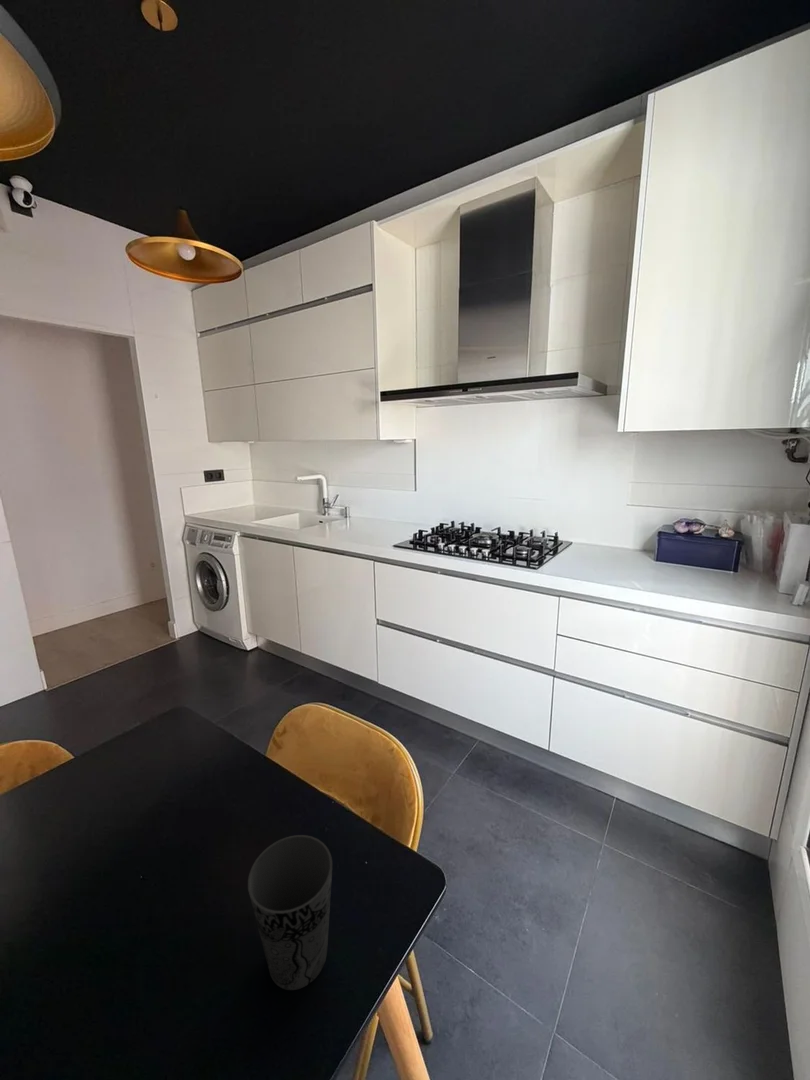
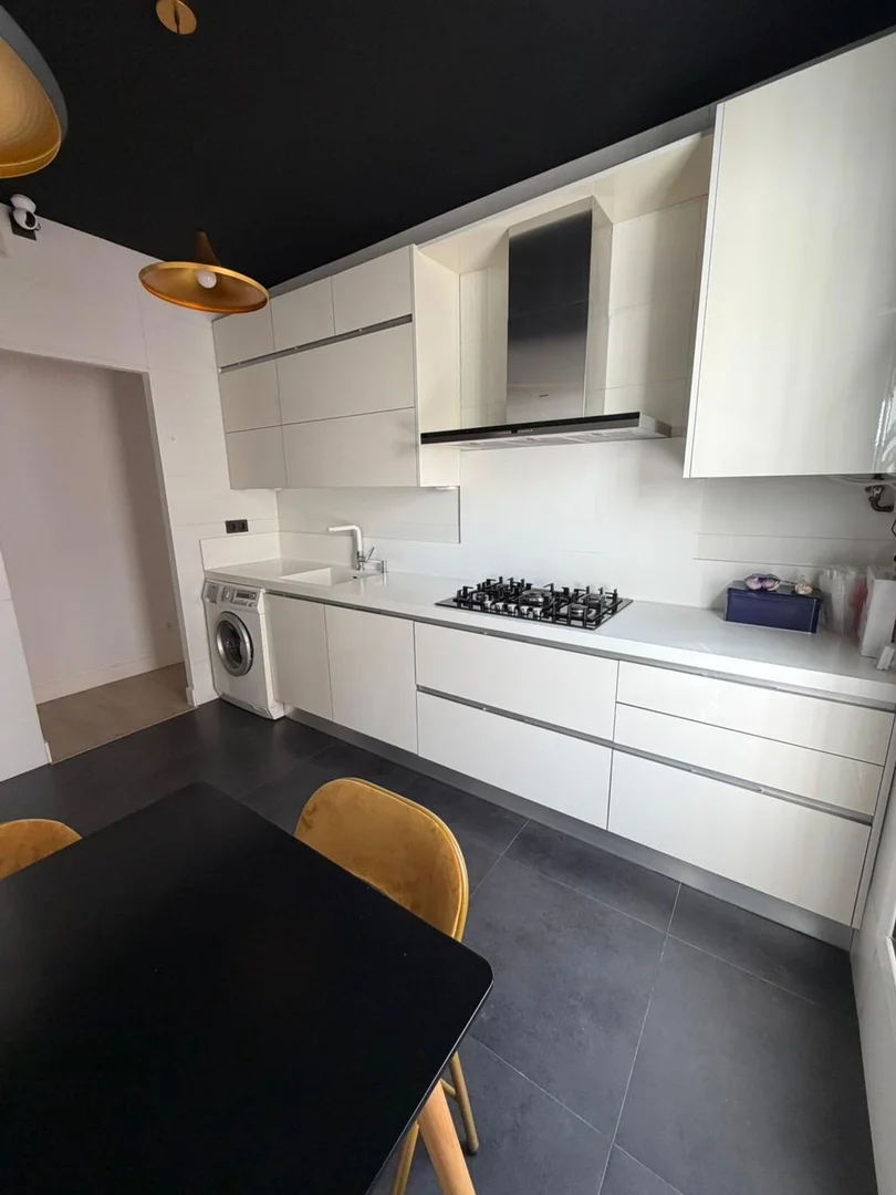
- cup [247,834,333,991]
